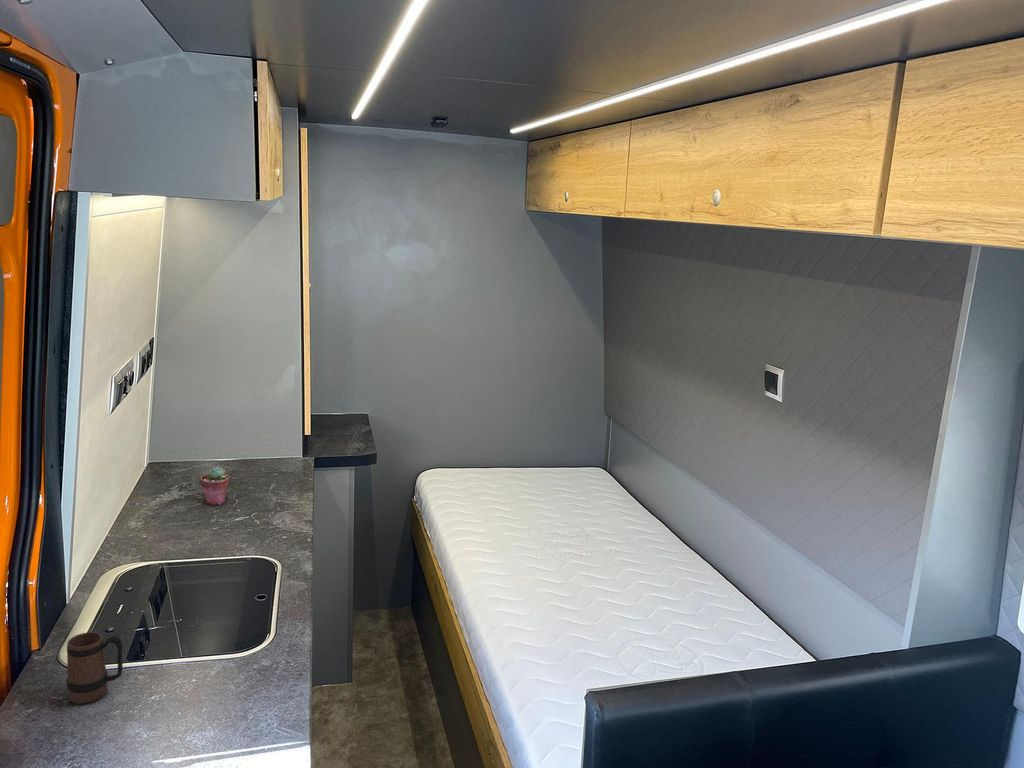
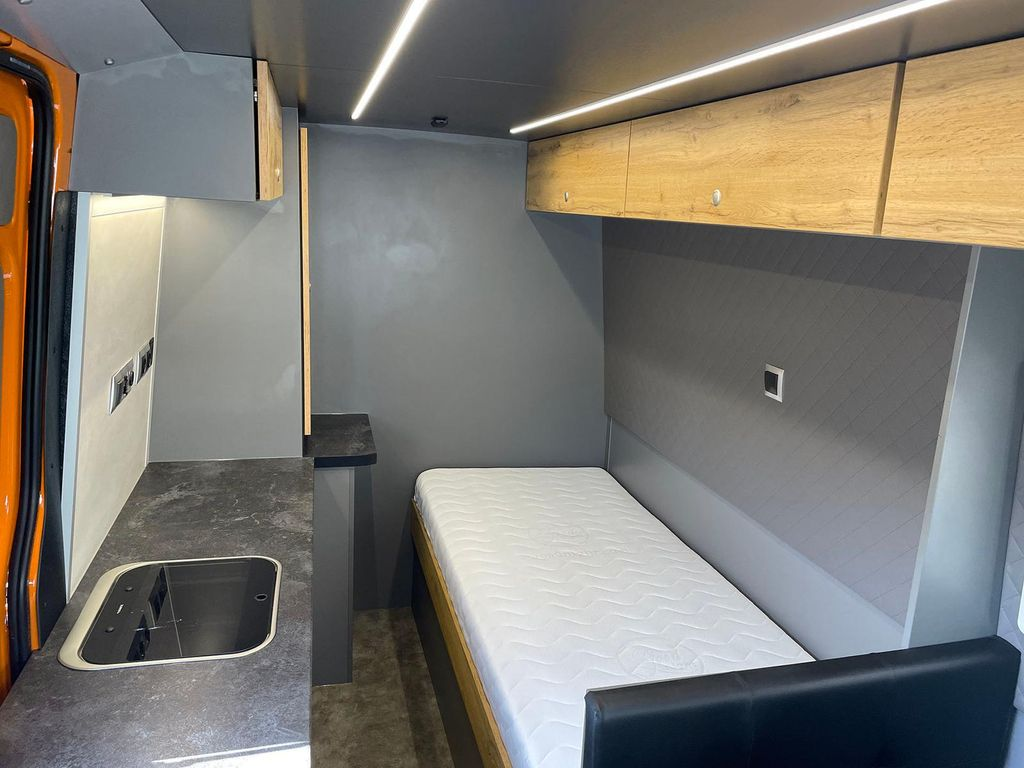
- potted succulent [199,466,231,506]
- mug [65,631,124,705]
